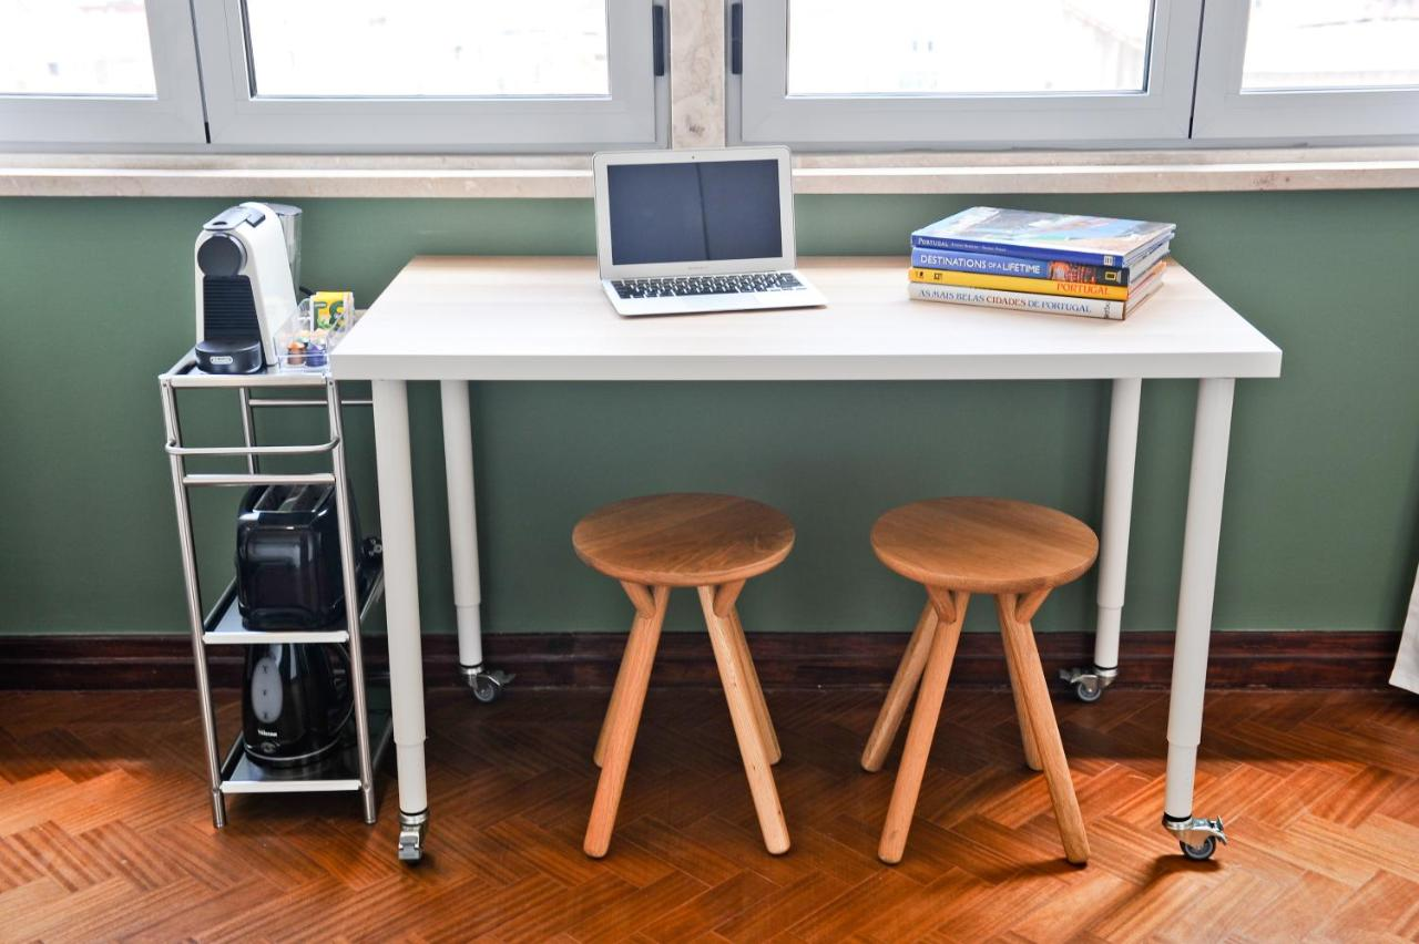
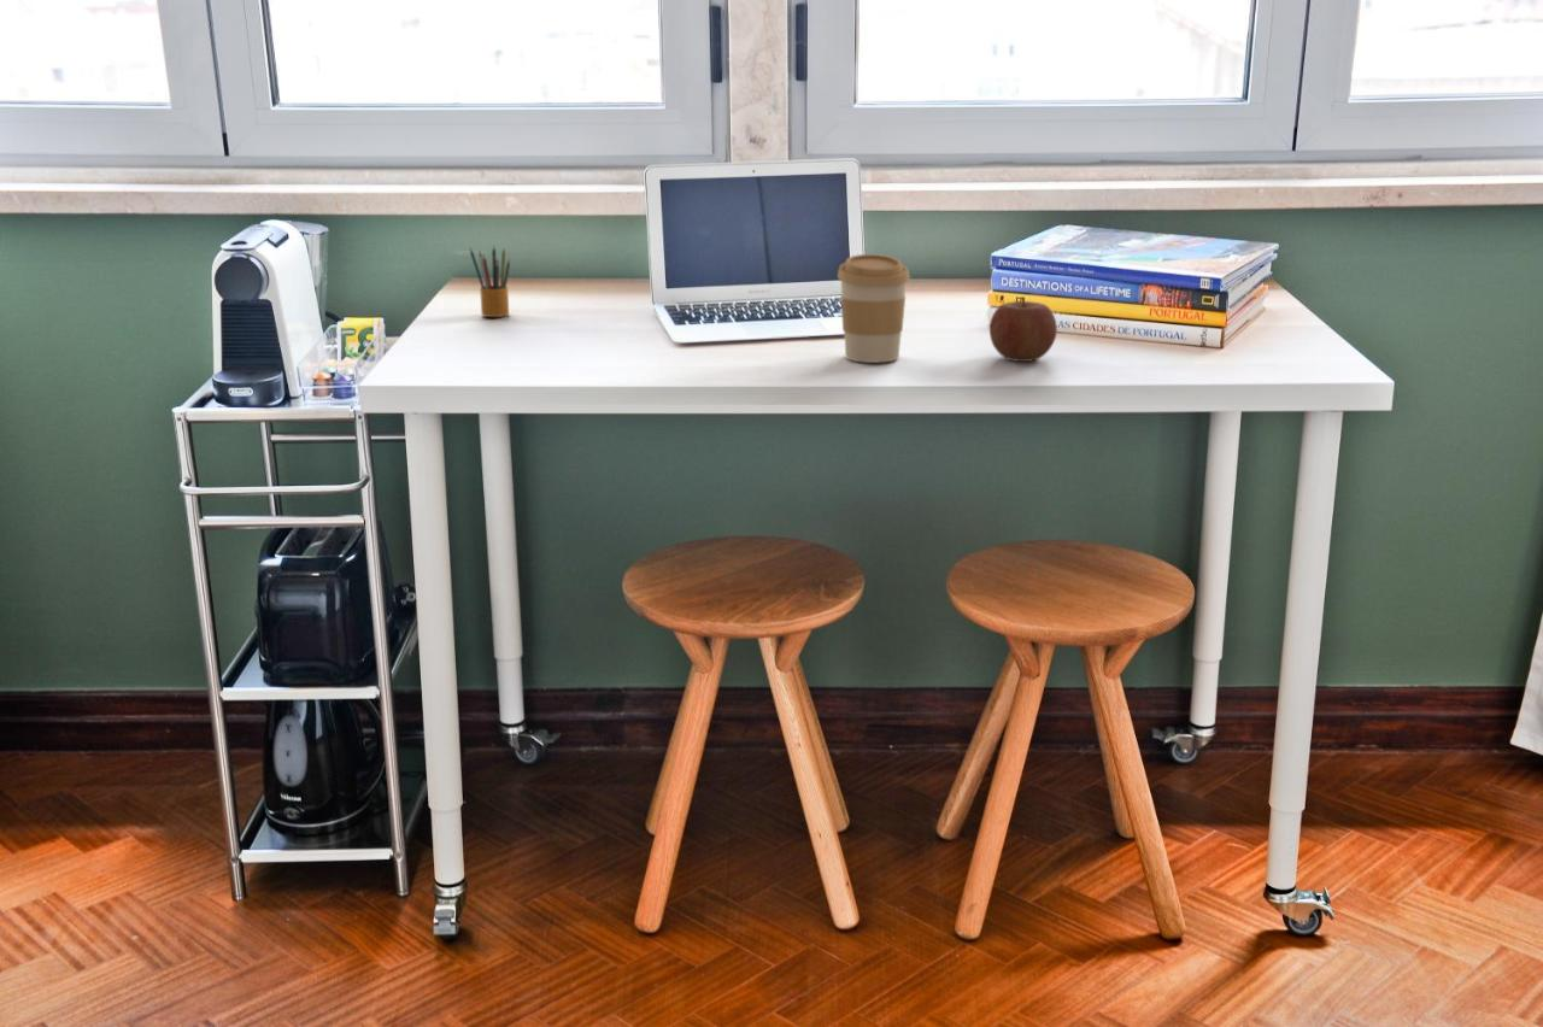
+ coffee cup [837,253,911,364]
+ pencil box [469,245,511,318]
+ apple [988,297,1058,363]
